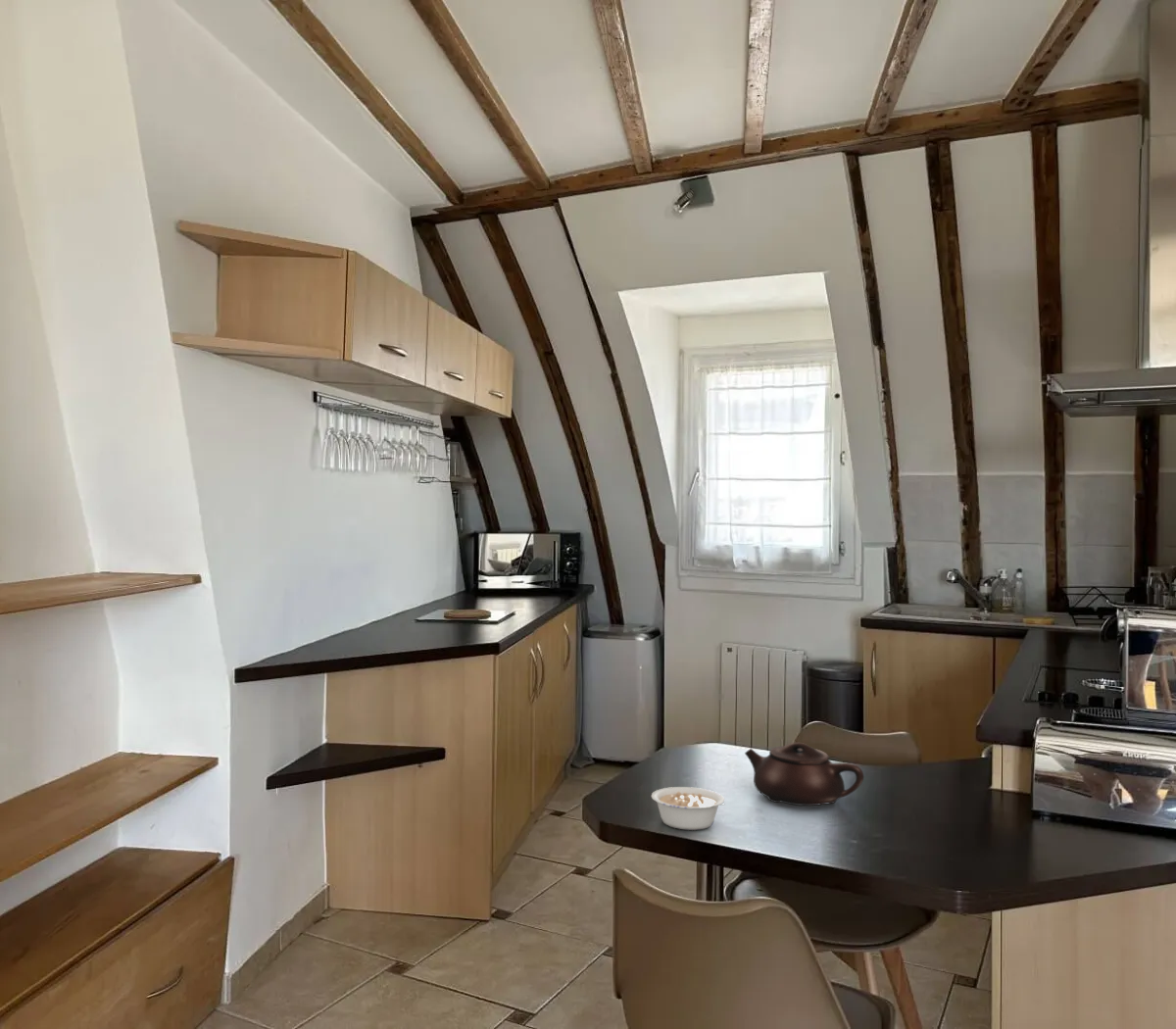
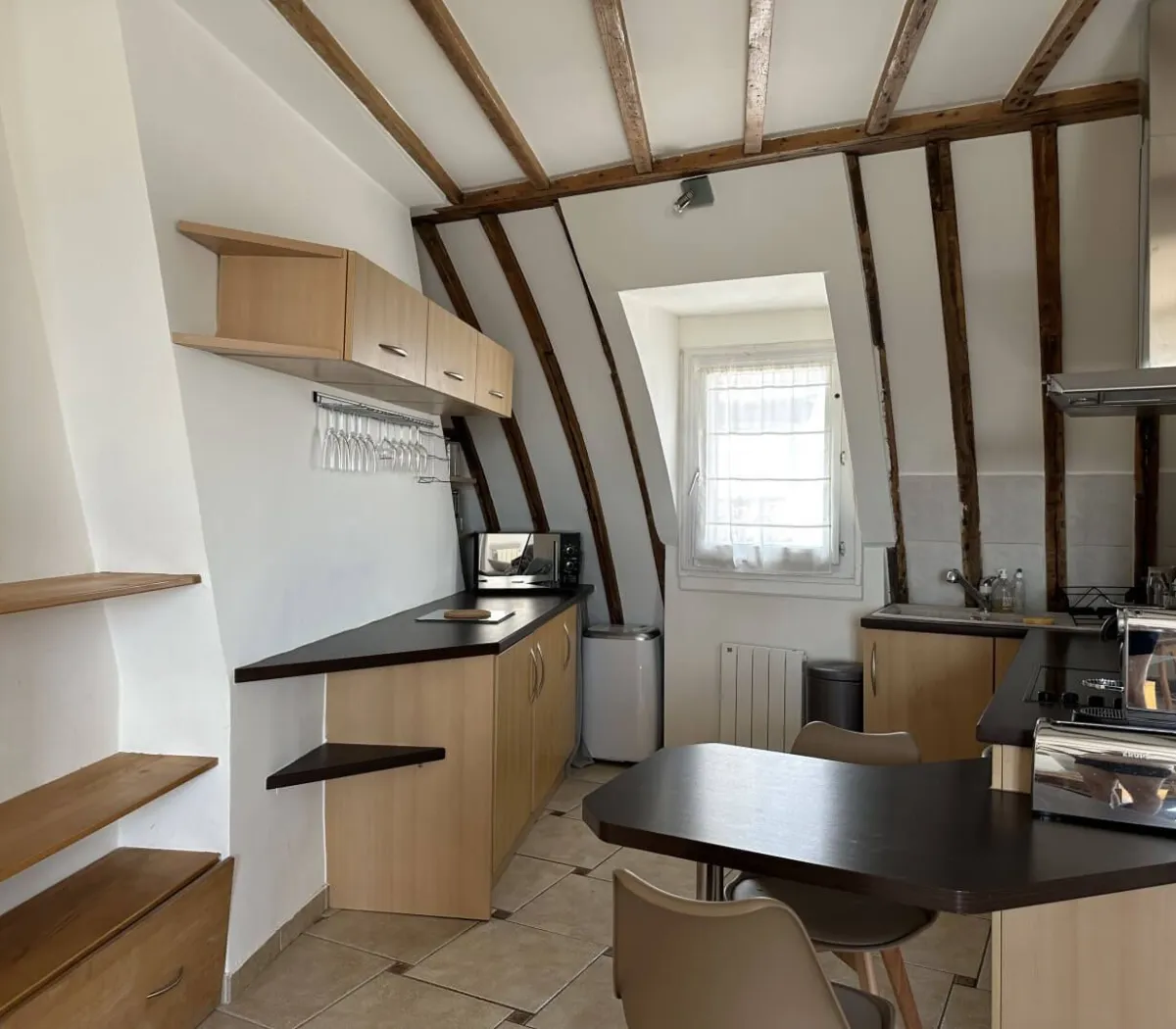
- legume [651,786,726,831]
- teapot [744,742,864,807]
